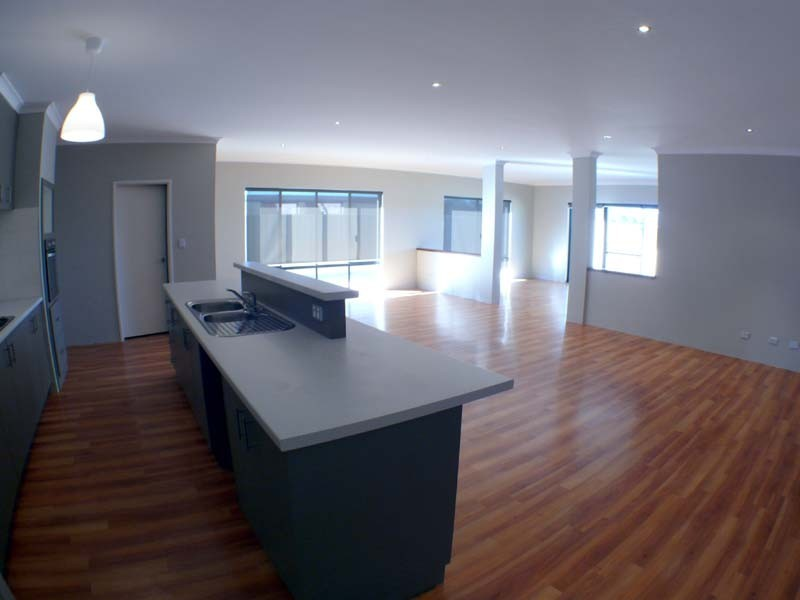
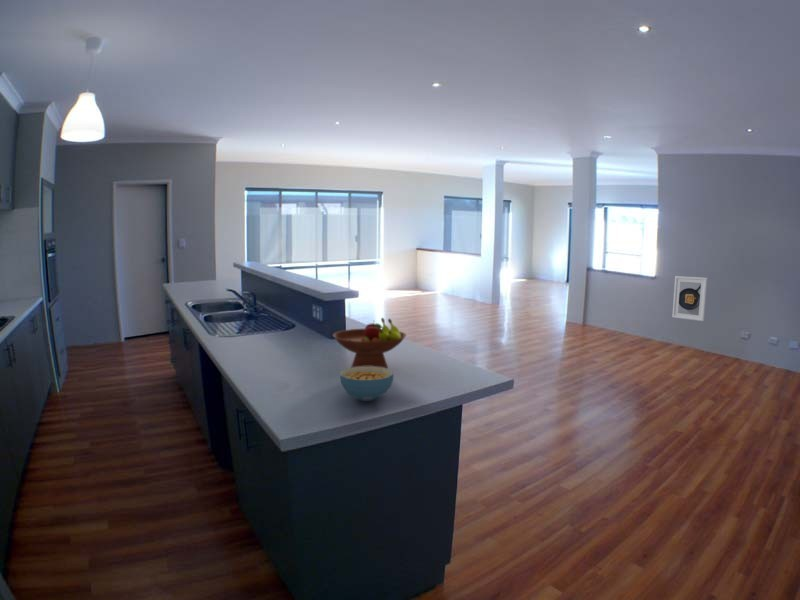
+ cereal bowl [339,366,395,402]
+ fruit bowl [332,317,407,369]
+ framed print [671,275,709,322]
